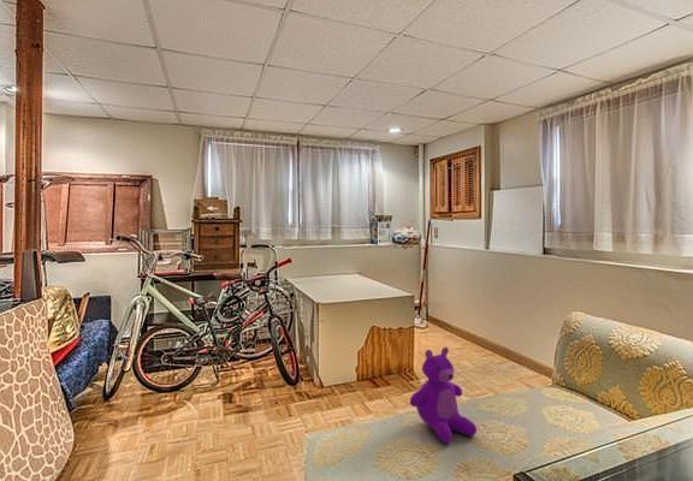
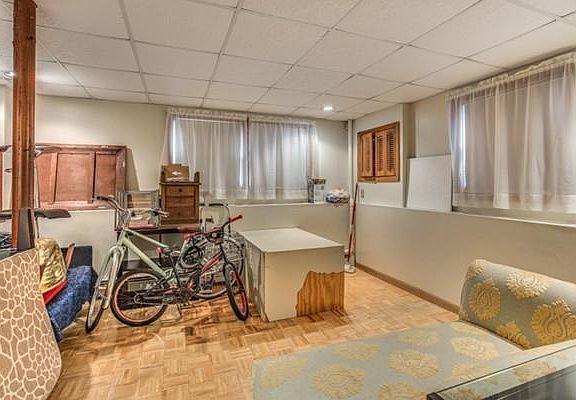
- teddy bear [409,346,478,445]
